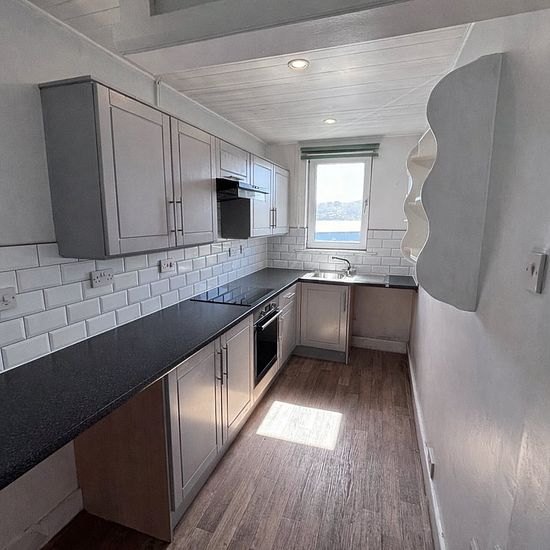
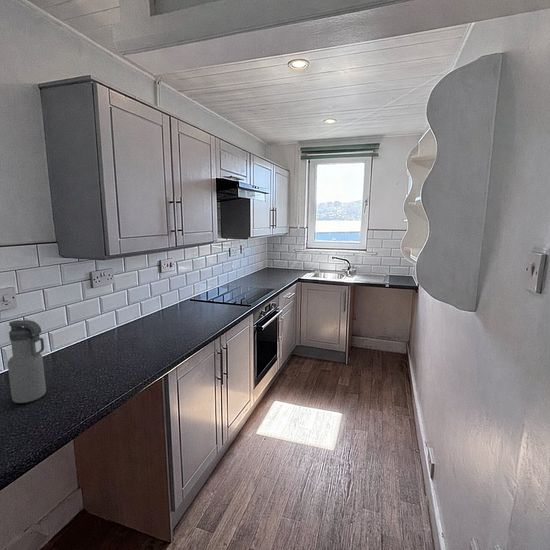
+ water bottle [7,319,47,404]
